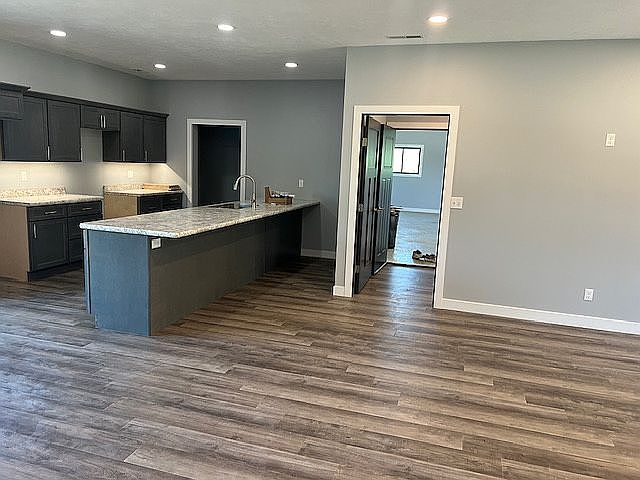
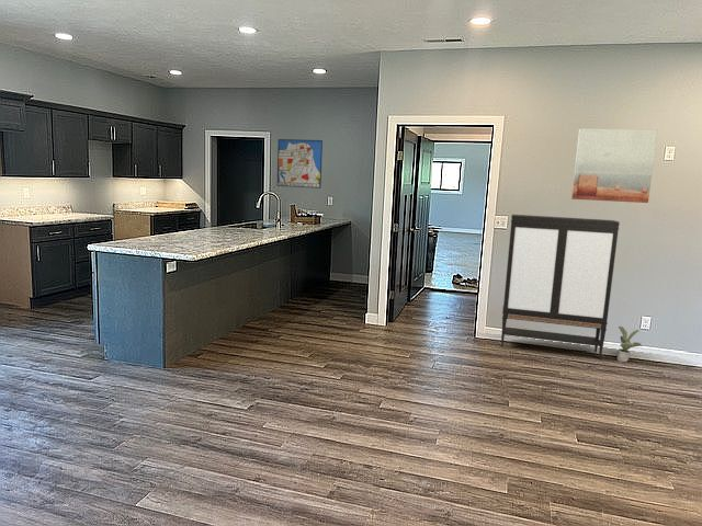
+ potted plant [616,325,643,363]
+ wall art [570,128,658,204]
+ storage cabinet [500,214,621,361]
+ wall art [276,138,324,190]
